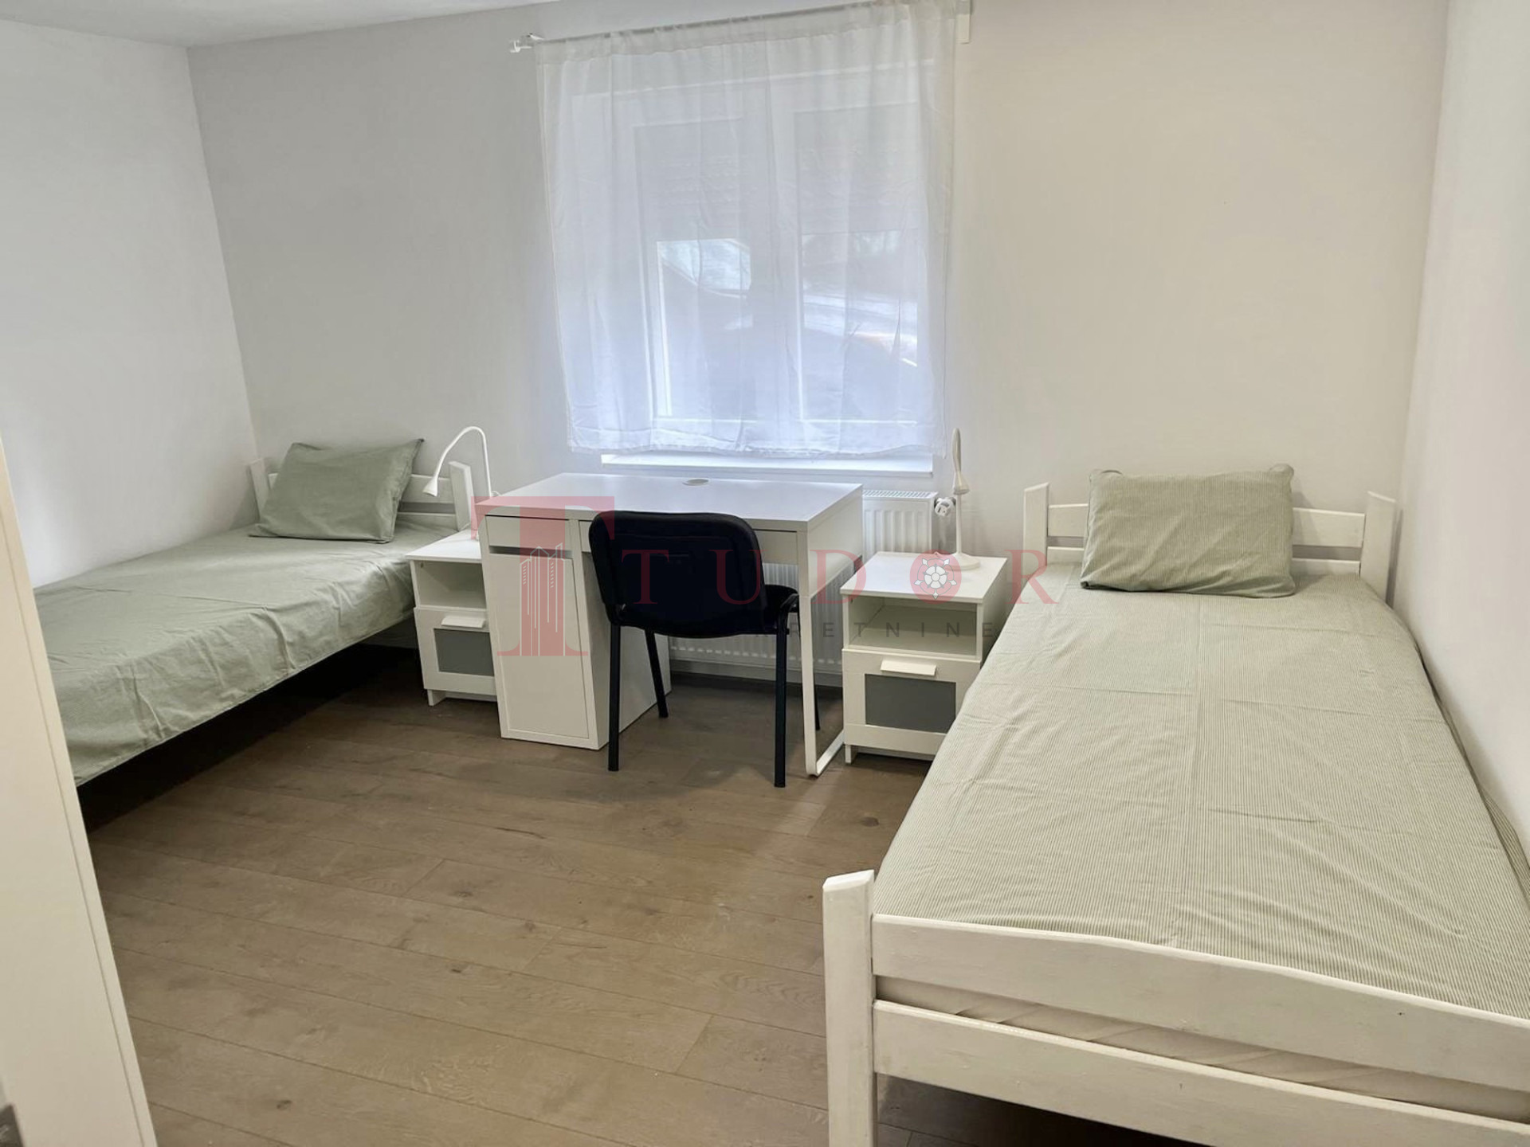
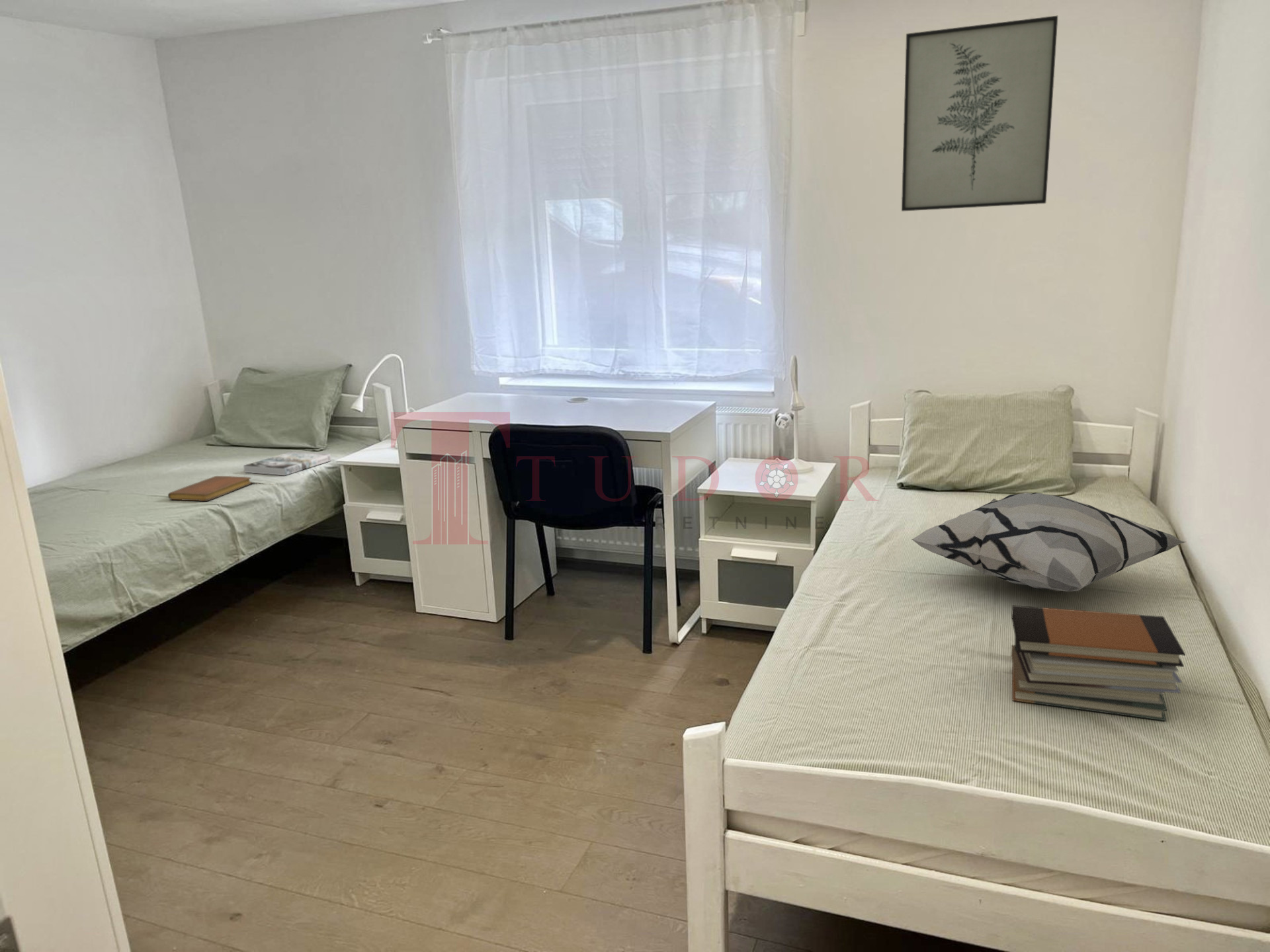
+ book [243,451,332,476]
+ notebook [167,475,253,502]
+ decorative pillow [911,492,1187,592]
+ wall art [901,15,1058,212]
+ book stack [1011,605,1186,721]
